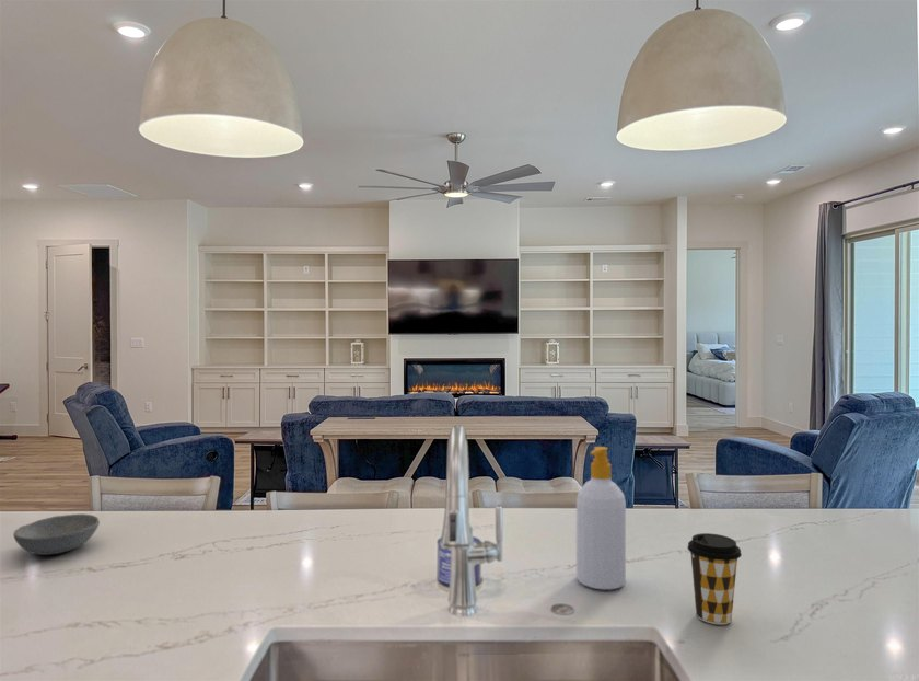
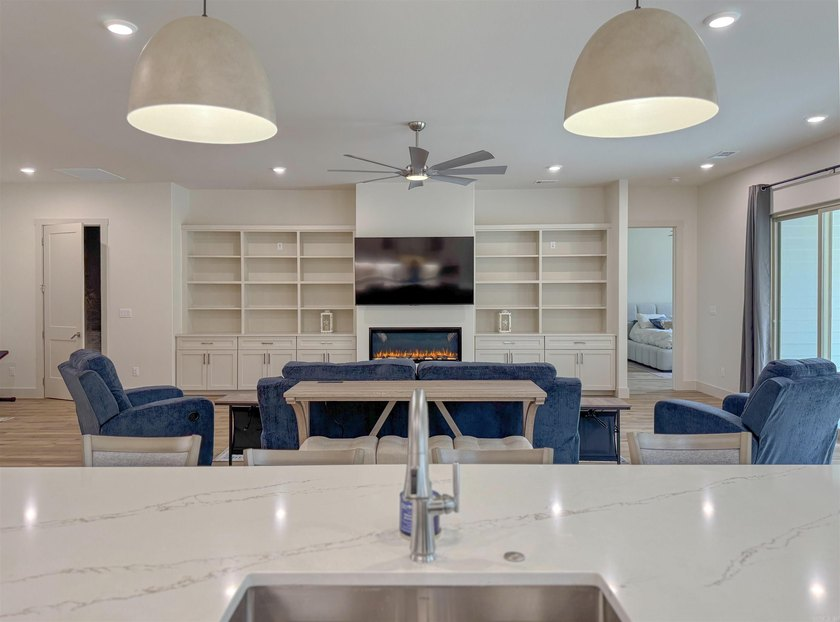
- bowl [12,513,101,556]
- soap bottle [575,446,627,590]
- coffee cup [686,532,743,625]
